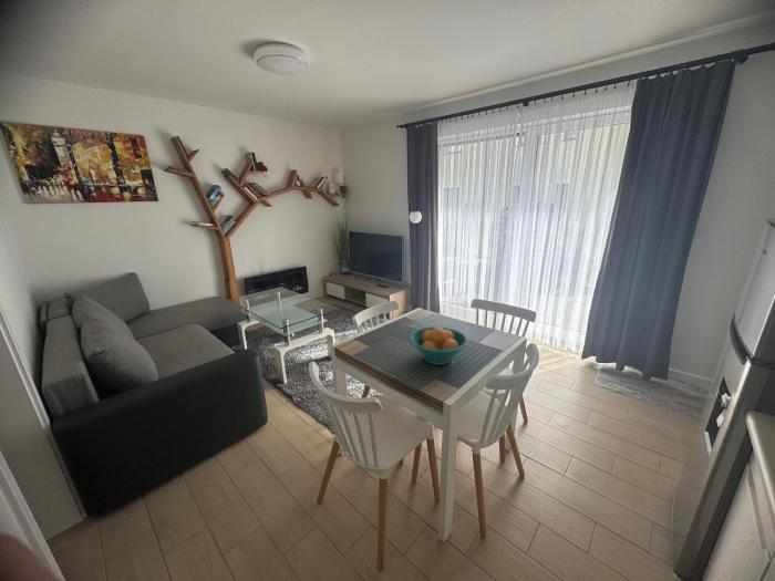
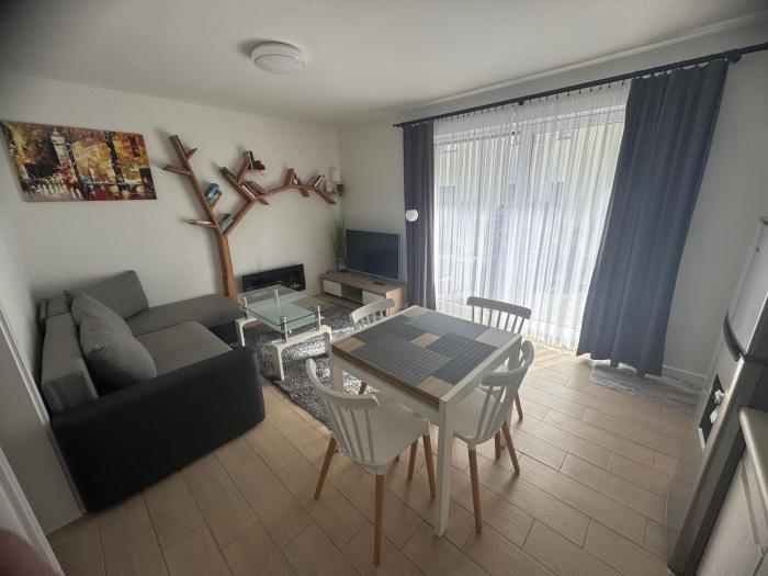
- fruit bowl [409,325,469,366]
